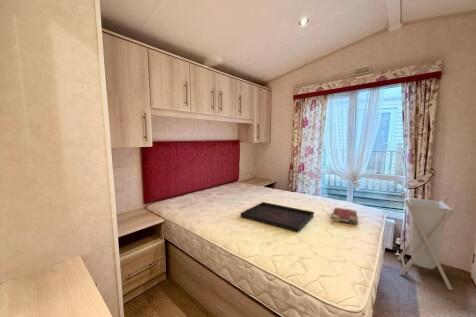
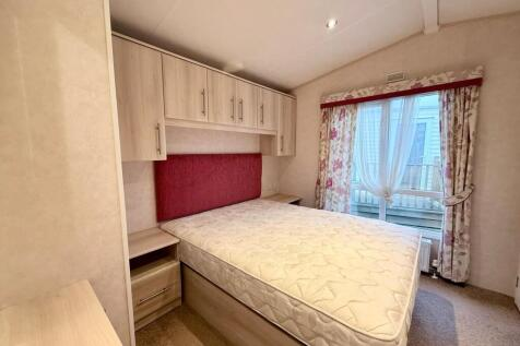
- laundry hamper [396,191,460,291]
- serving tray [239,201,315,233]
- book [331,206,359,225]
